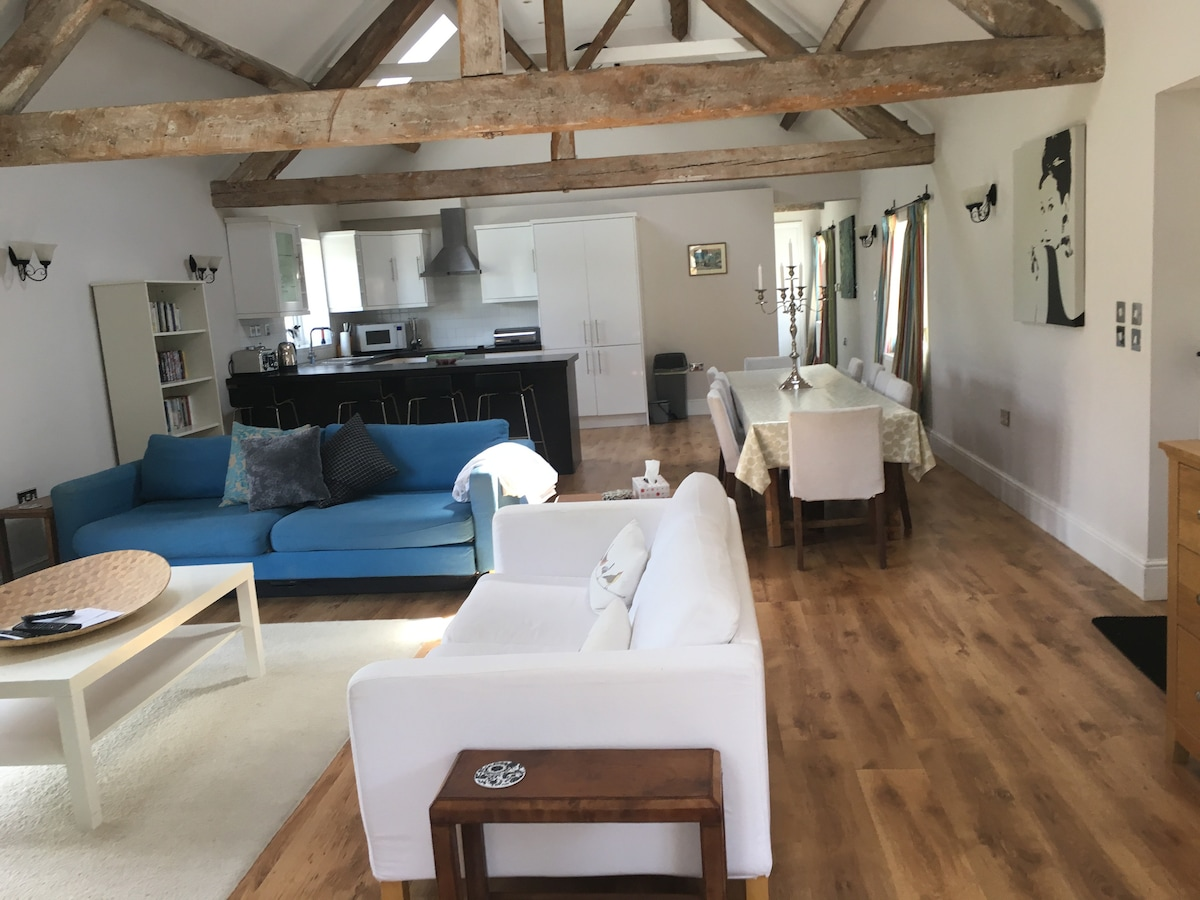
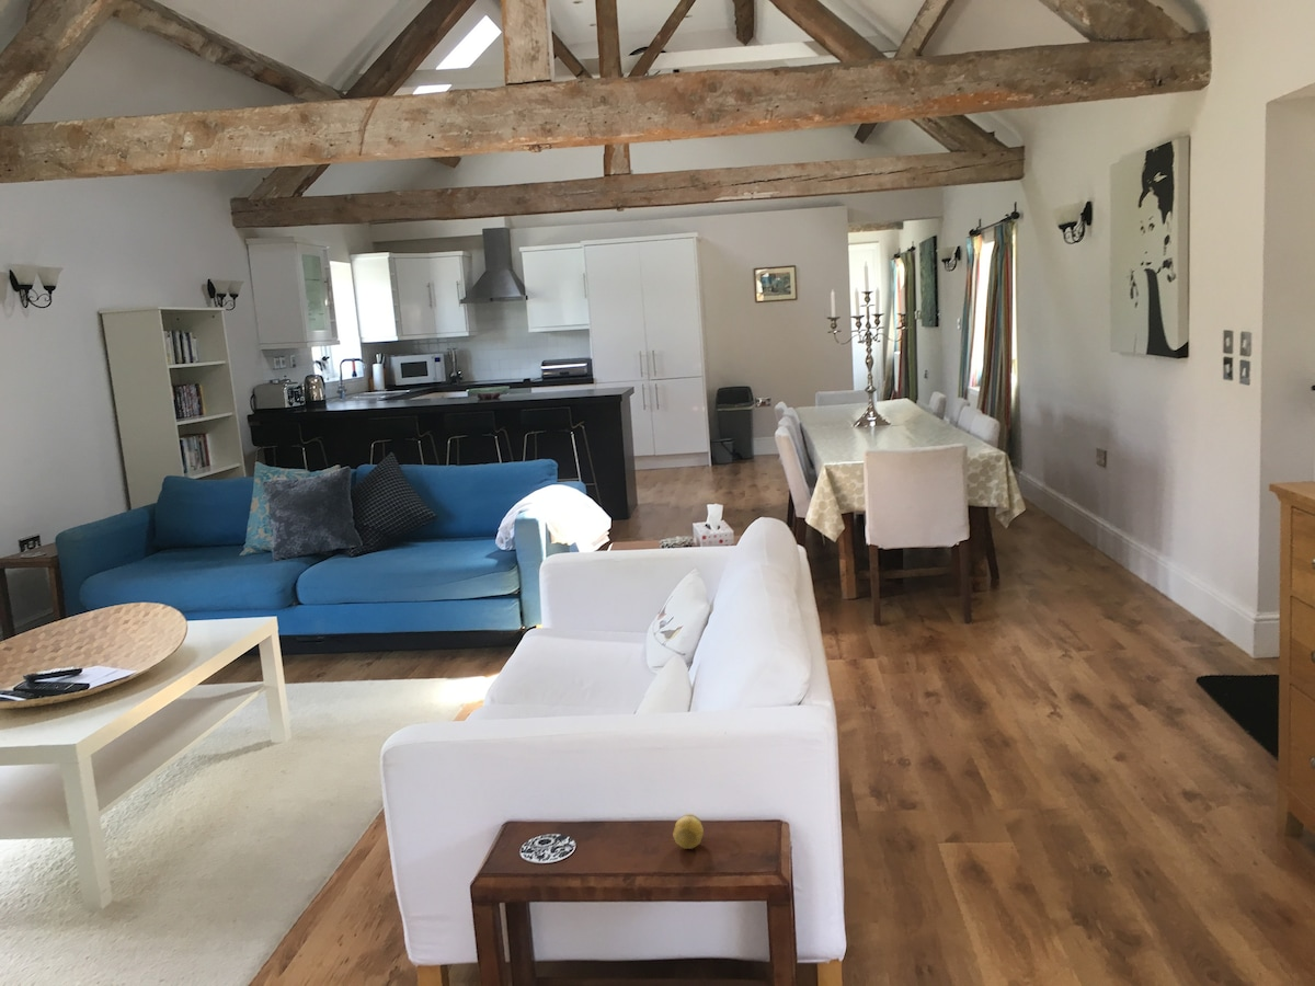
+ decorative egg [672,813,705,850]
